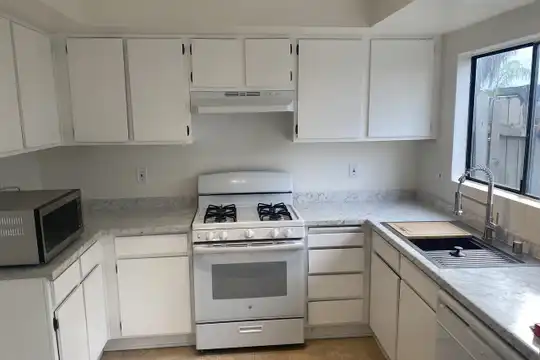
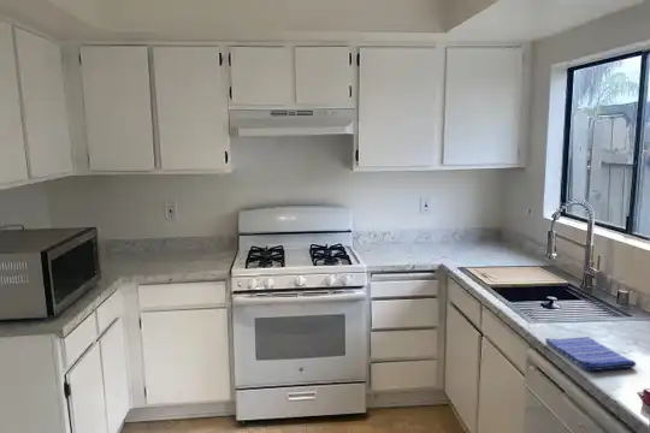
+ dish towel [544,336,637,372]
